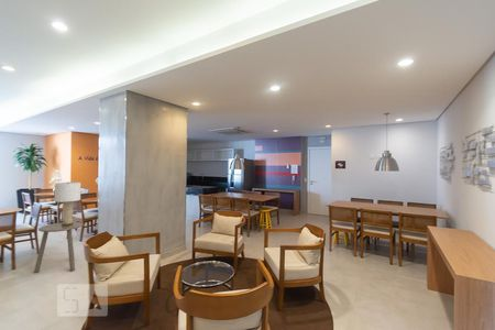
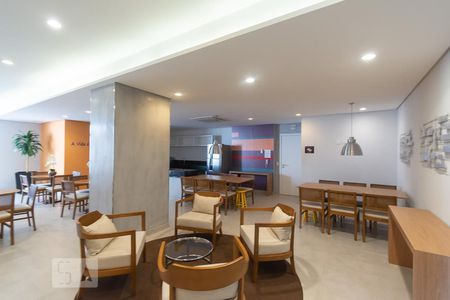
- lamp [54,182,81,227]
- side table [33,221,84,273]
